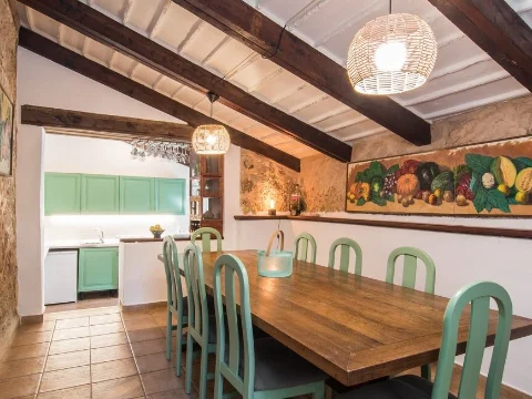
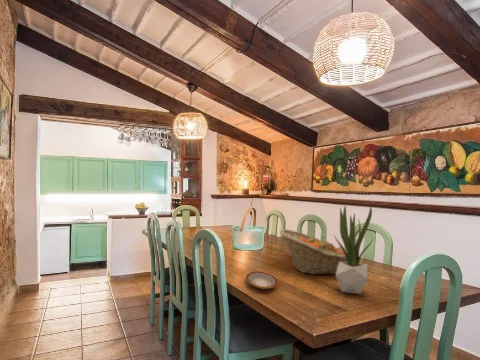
+ plate [245,271,279,290]
+ fruit basket [279,228,347,276]
+ potted plant [332,204,375,295]
